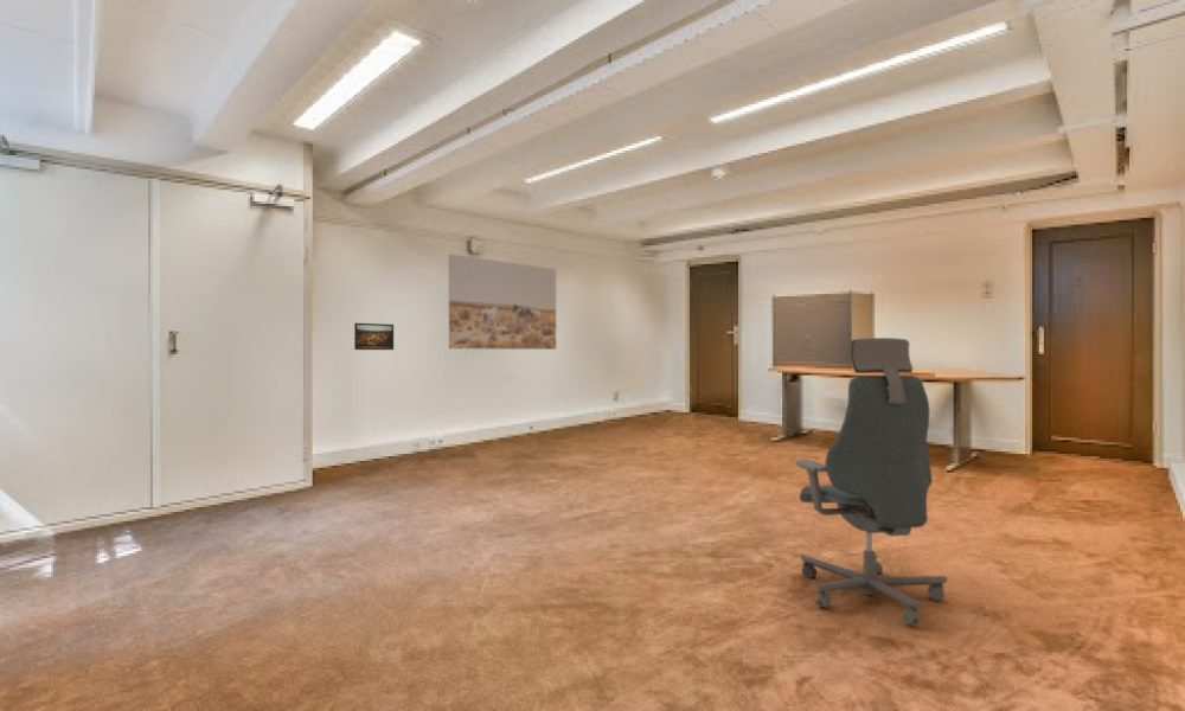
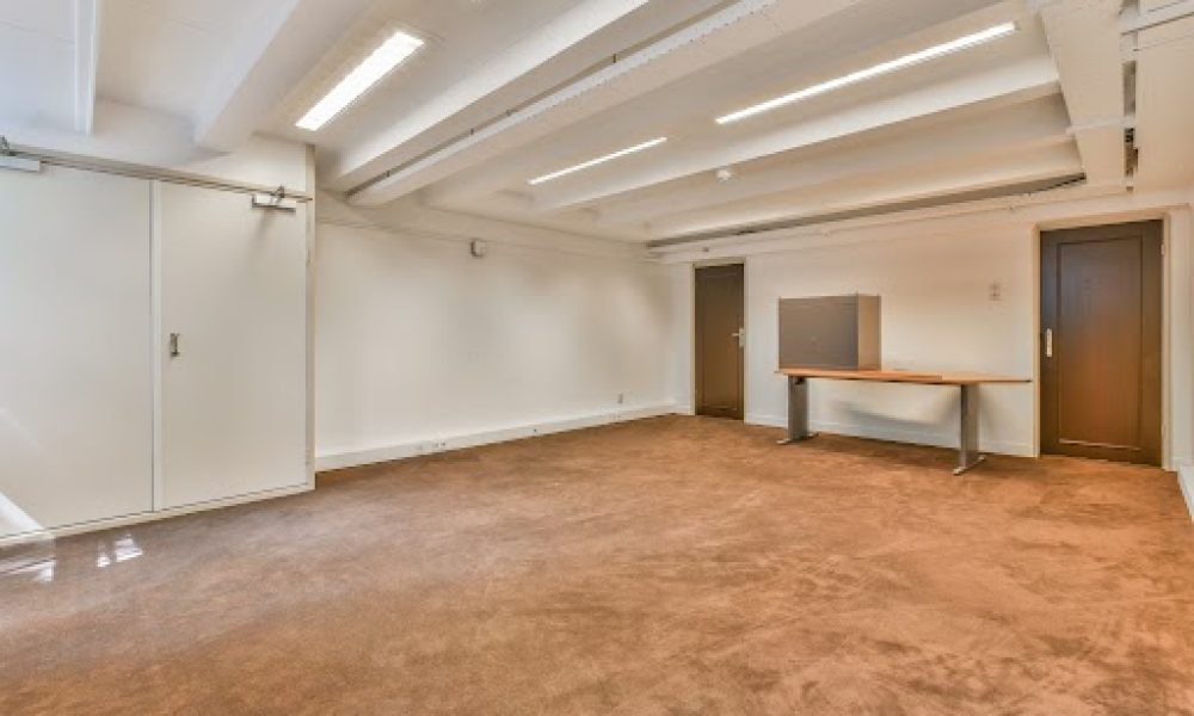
- wall art [448,254,557,351]
- office chair [795,337,948,626]
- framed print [353,322,395,351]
